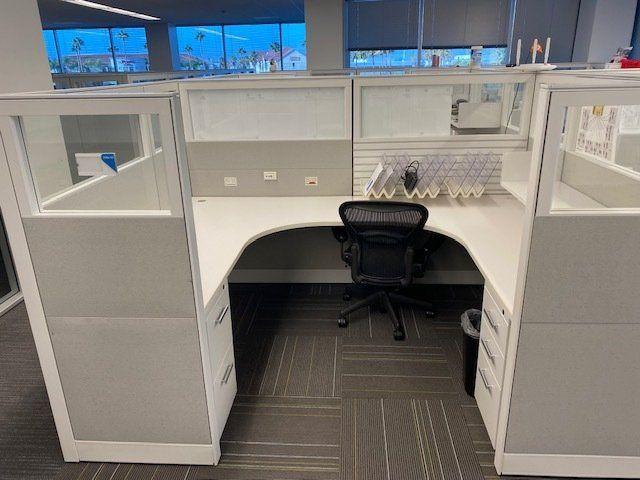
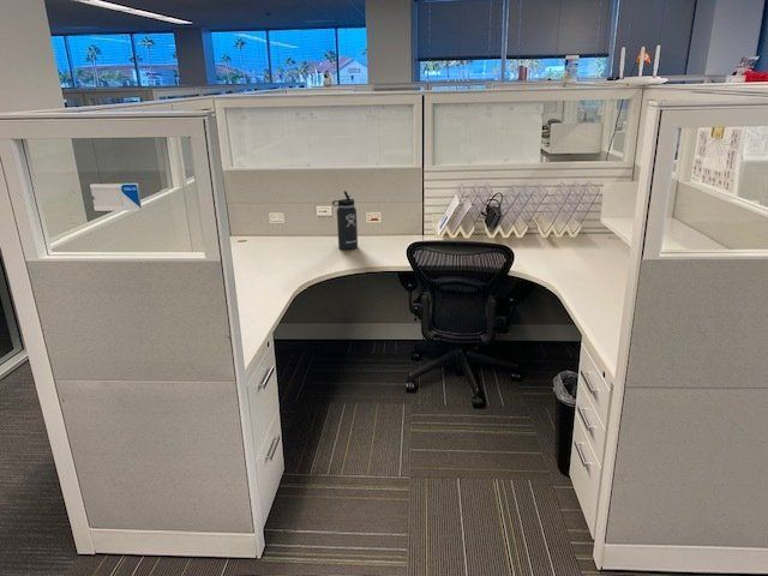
+ thermos bottle [331,190,359,251]
